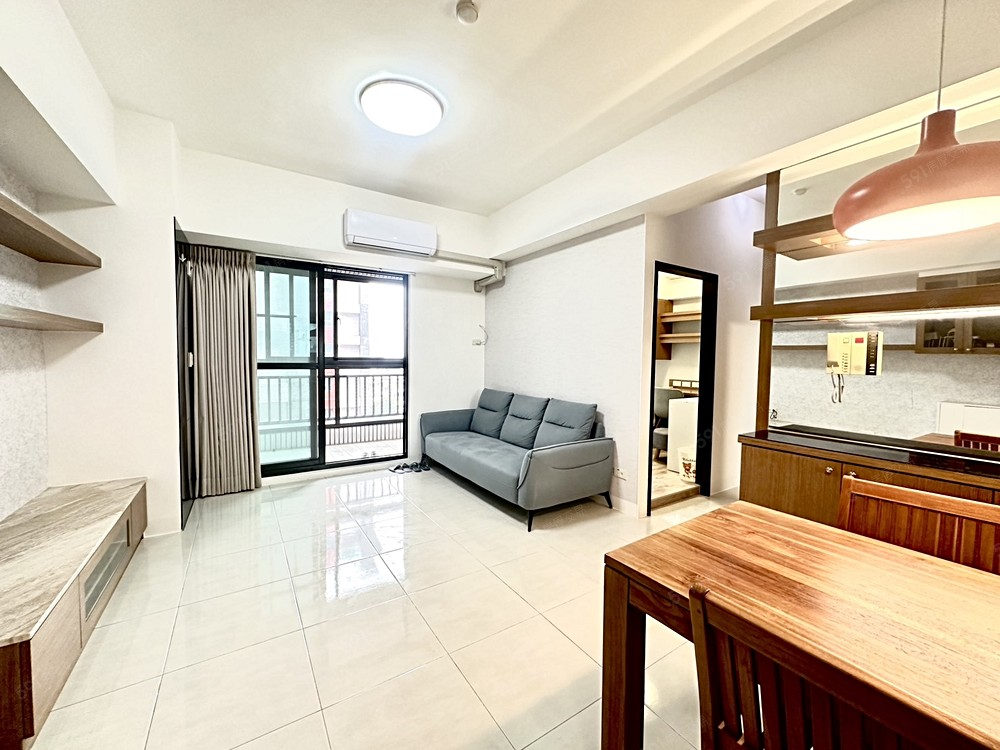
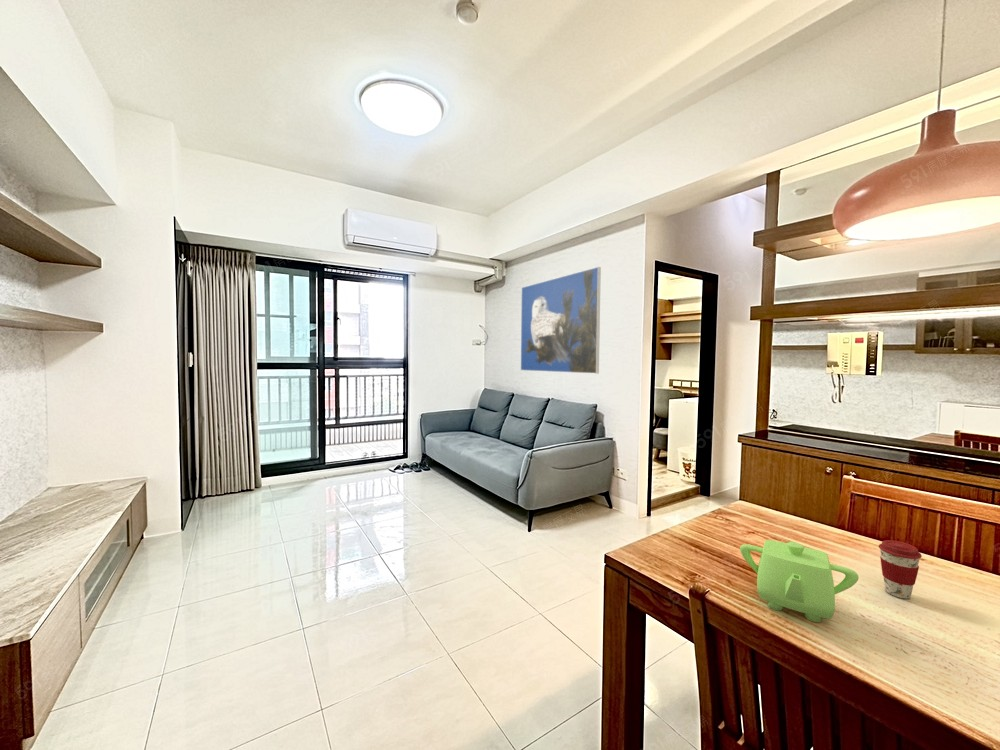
+ teapot [739,539,860,623]
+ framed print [520,266,602,375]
+ coffee cup [878,539,923,600]
